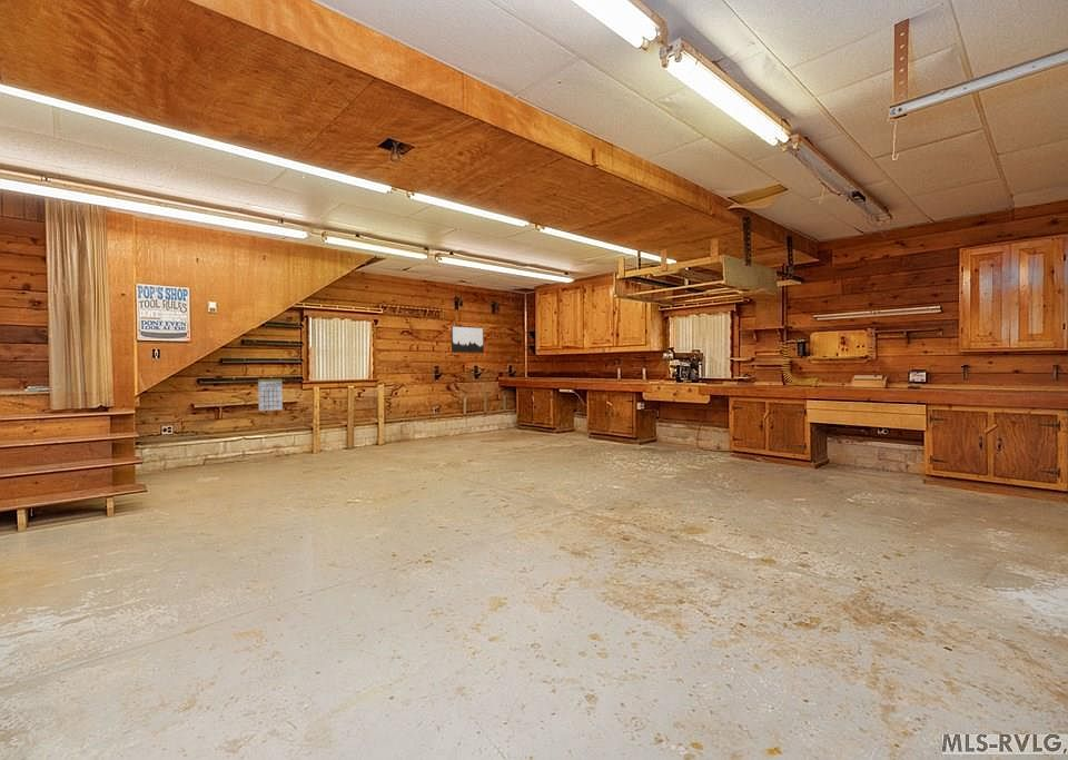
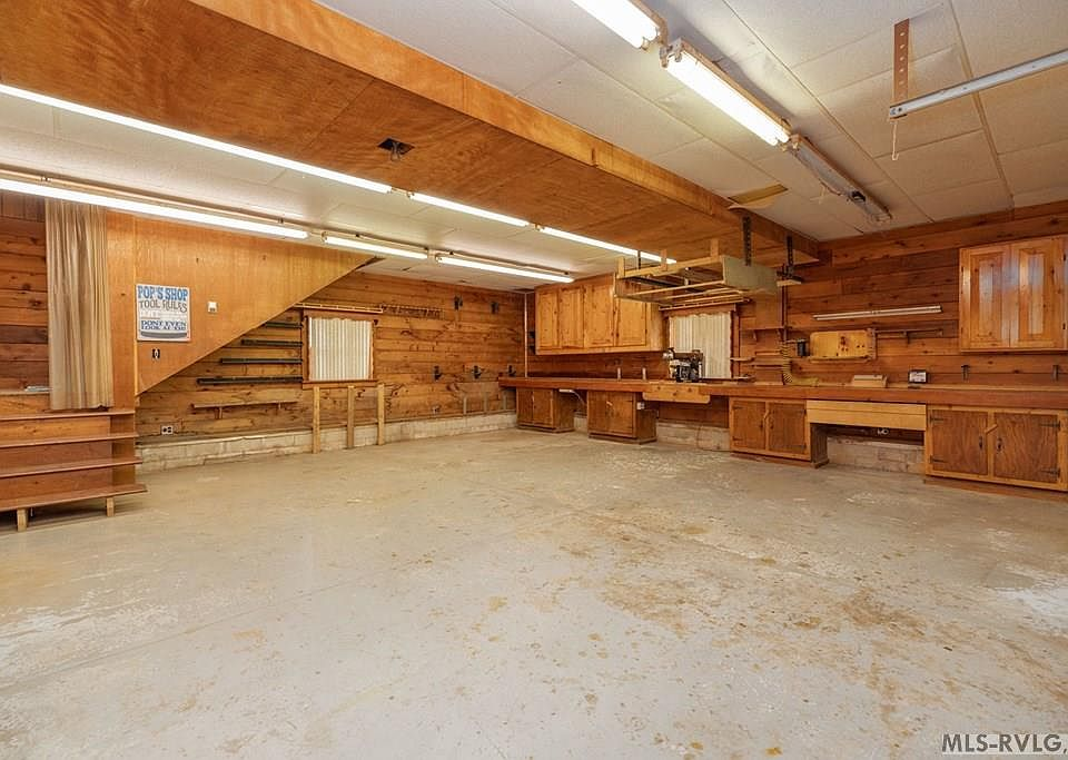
- wall art [451,325,485,354]
- calendar [257,378,284,412]
